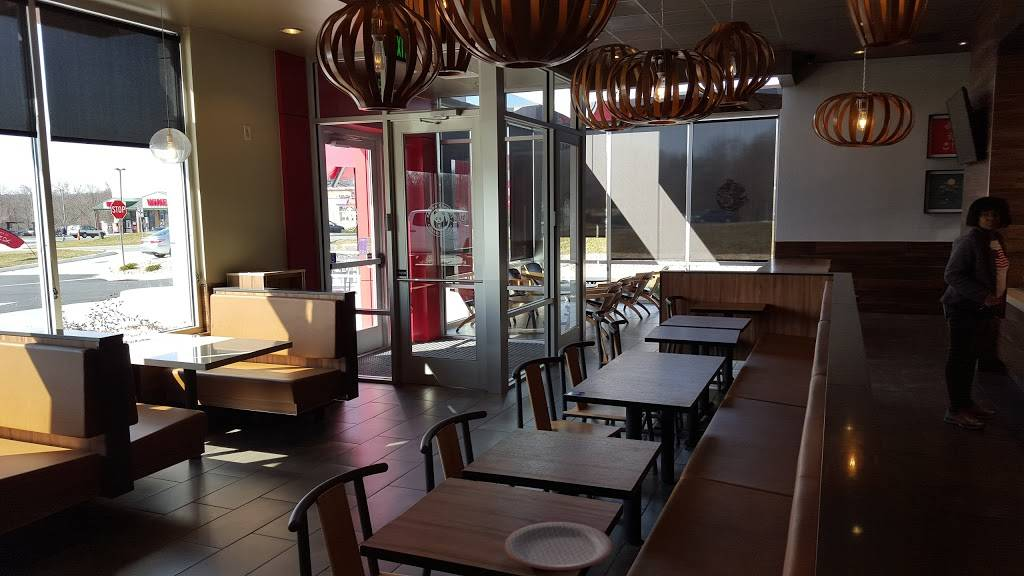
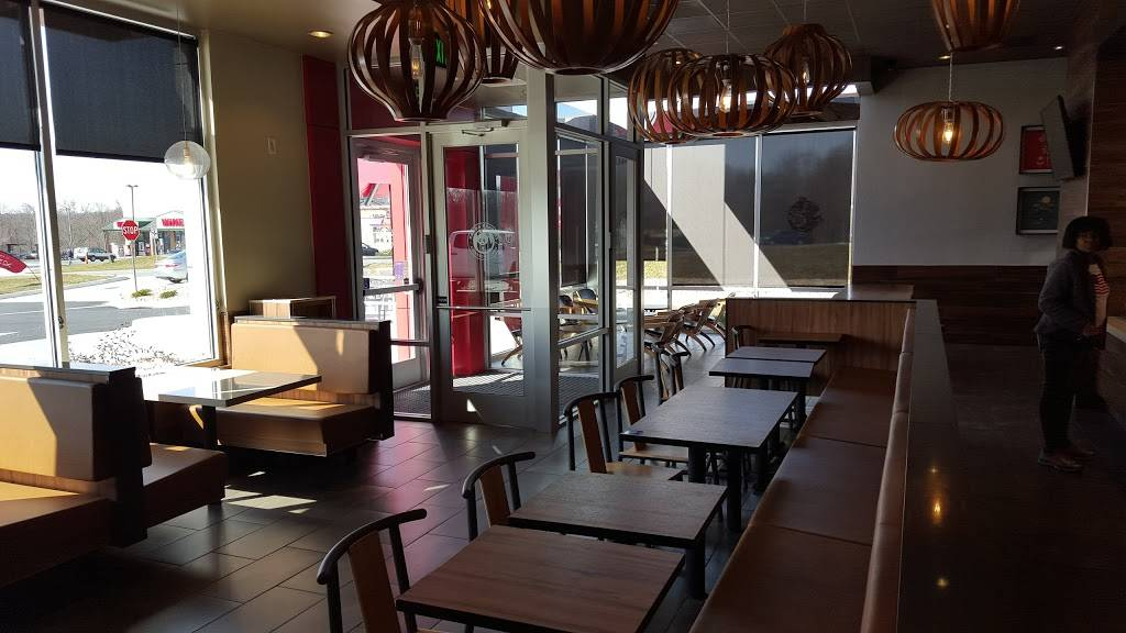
- plate [504,521,613,571]
